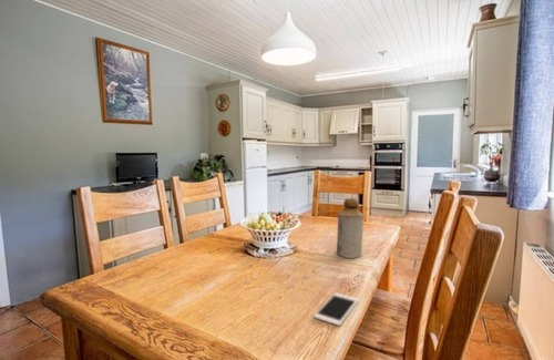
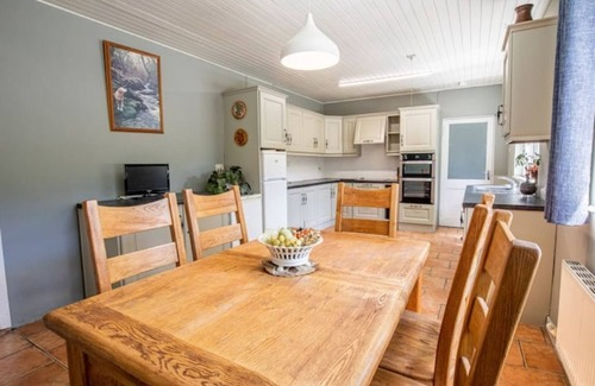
- cell phone [312,291,360,327]
- bottle [336,197,365,259]
